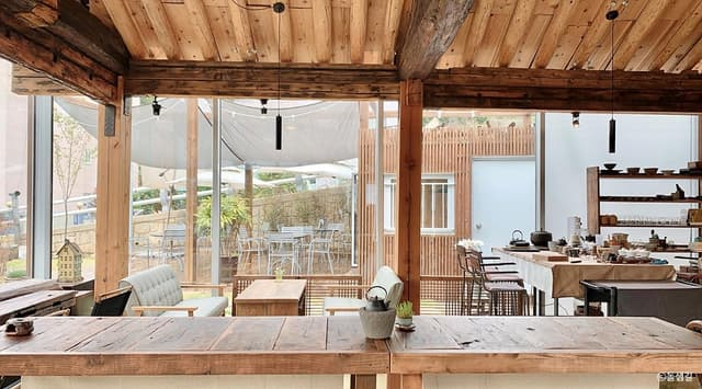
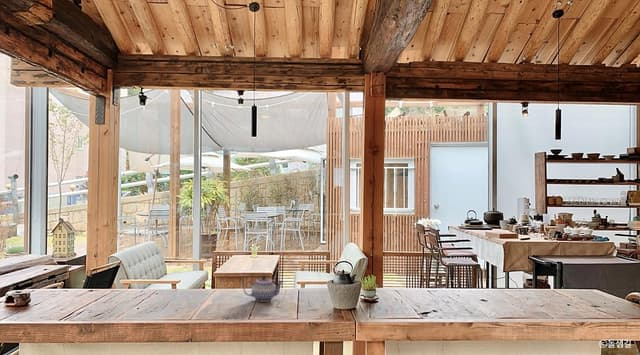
+ teapot [242,275,284,303]
